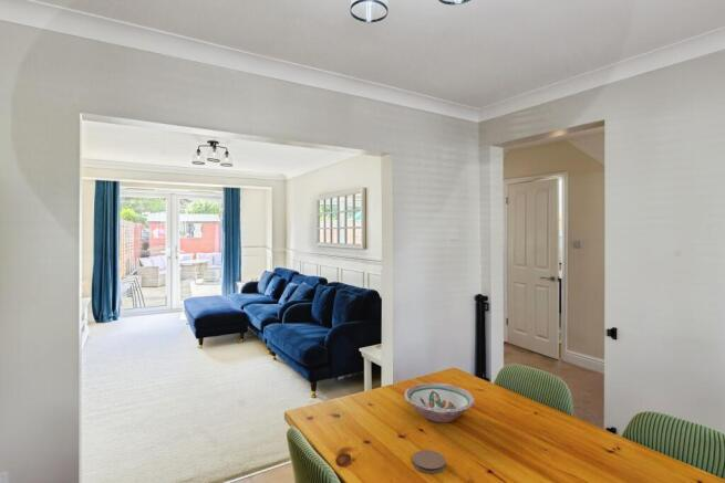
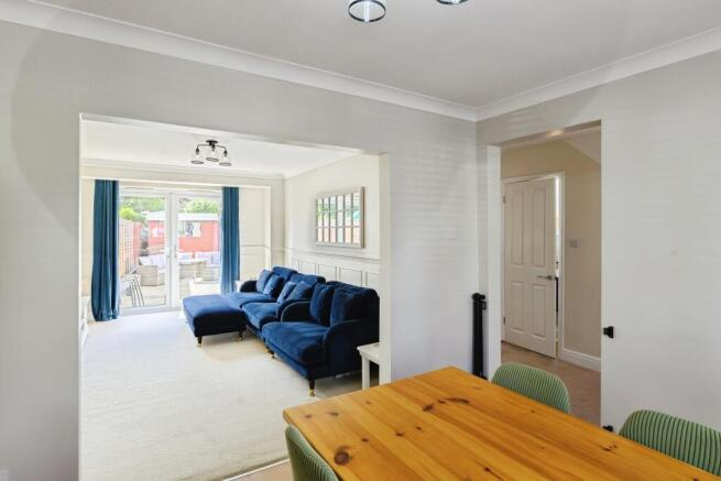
- bowl [404,382,476,423]
- coaster [412,449,447,474]
